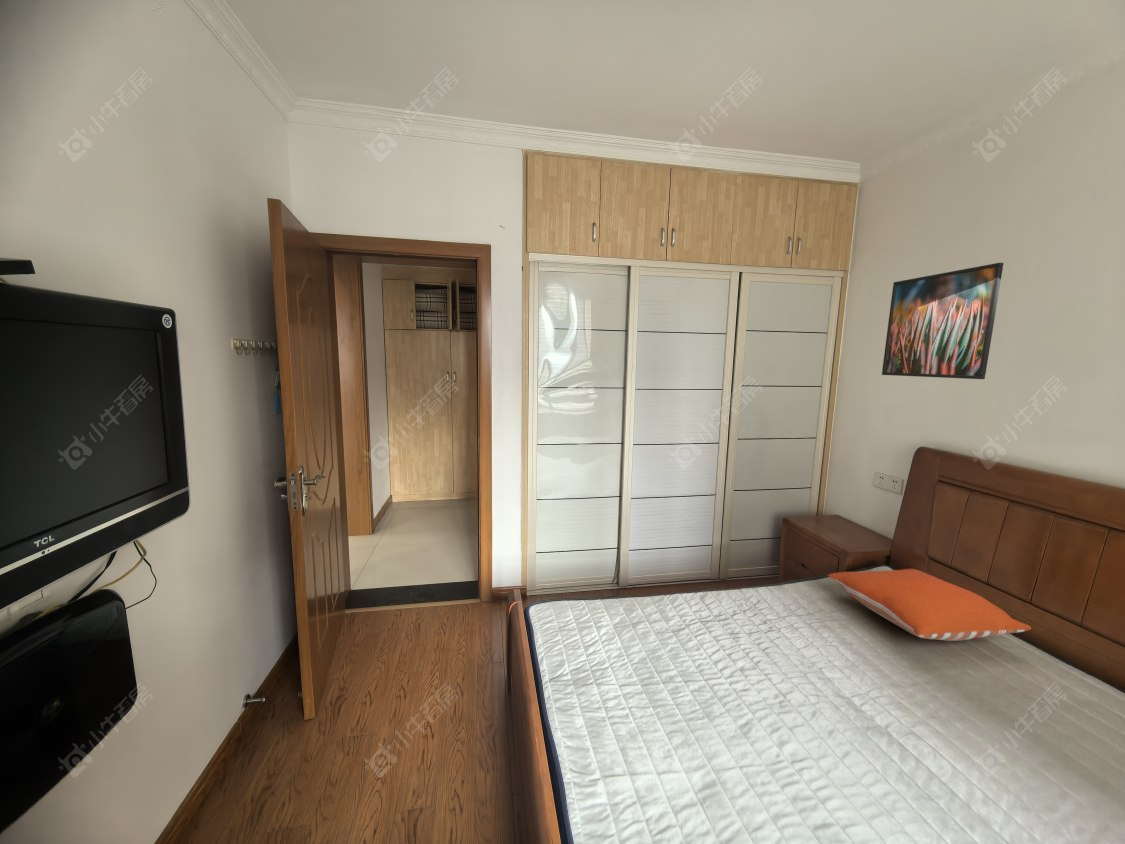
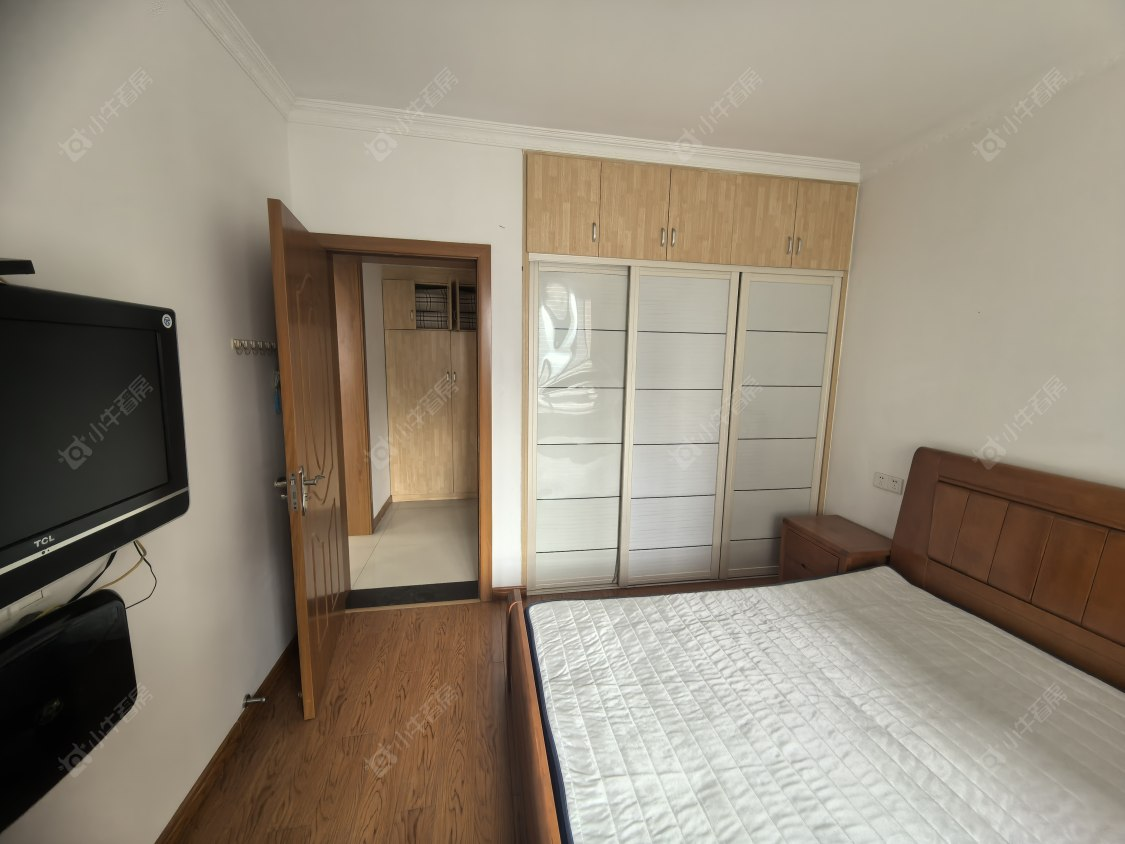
- pillow [826,568,1032,642]
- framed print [881,262,1005,380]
